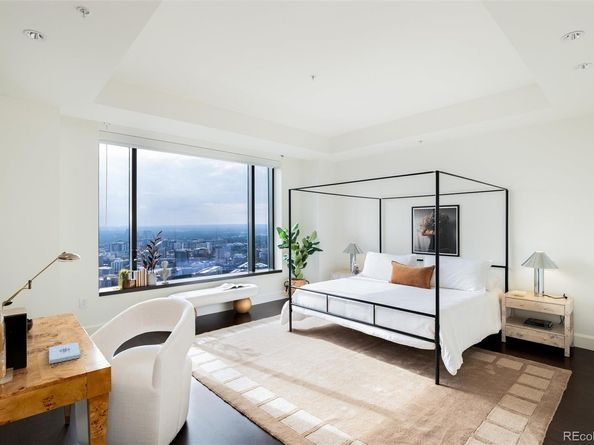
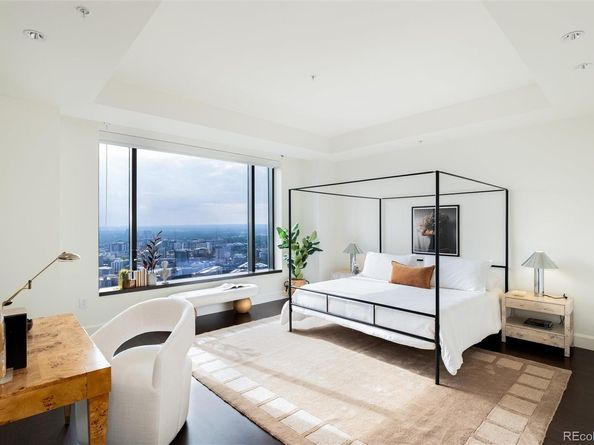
- notepad [48,342,81,365]
